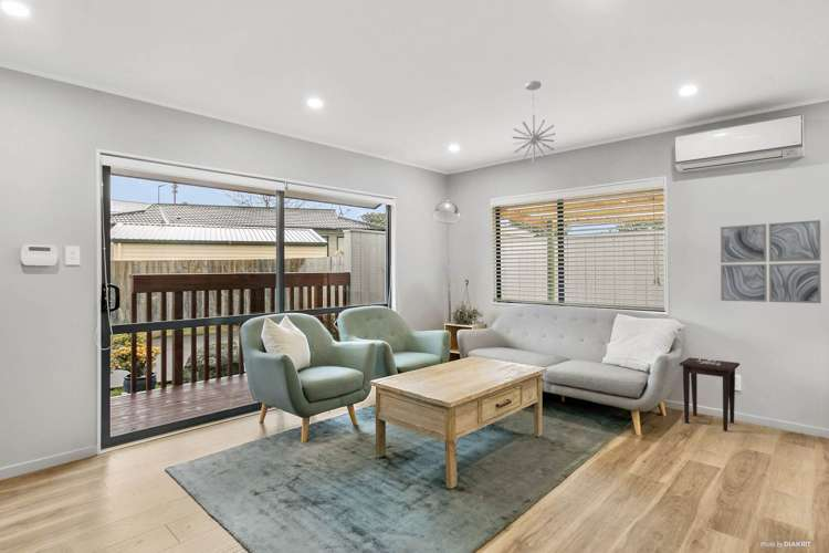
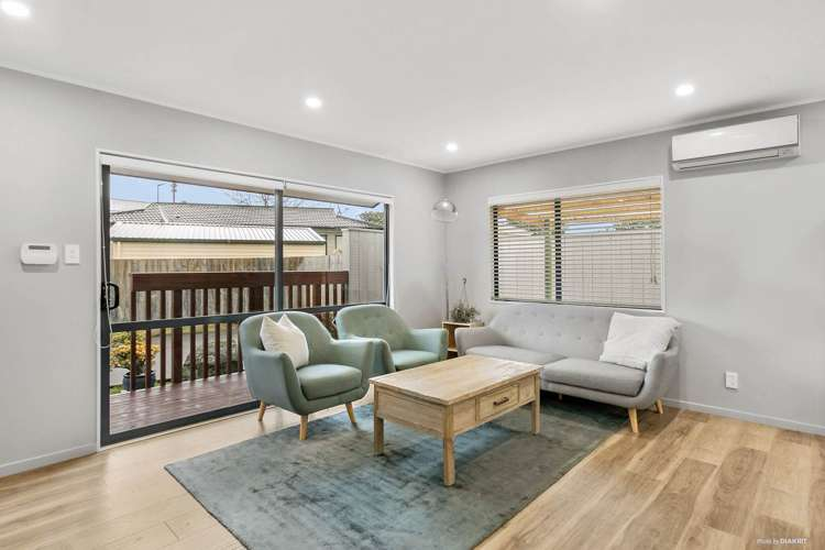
- wall art [720,219,822,304]
- side table [679,356,742,432]
- pendant light [512,80,556,163]
